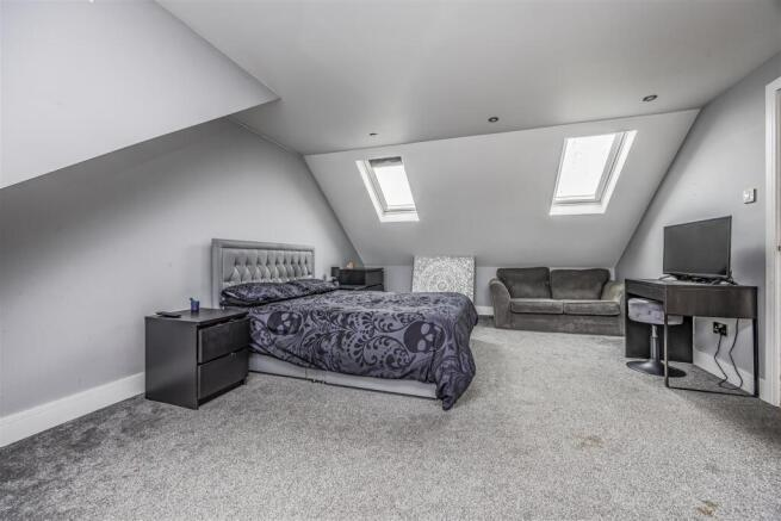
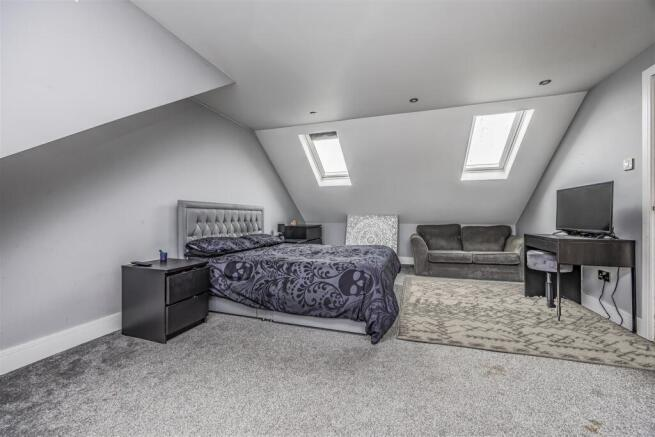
+ rug [395,276,655,372]
